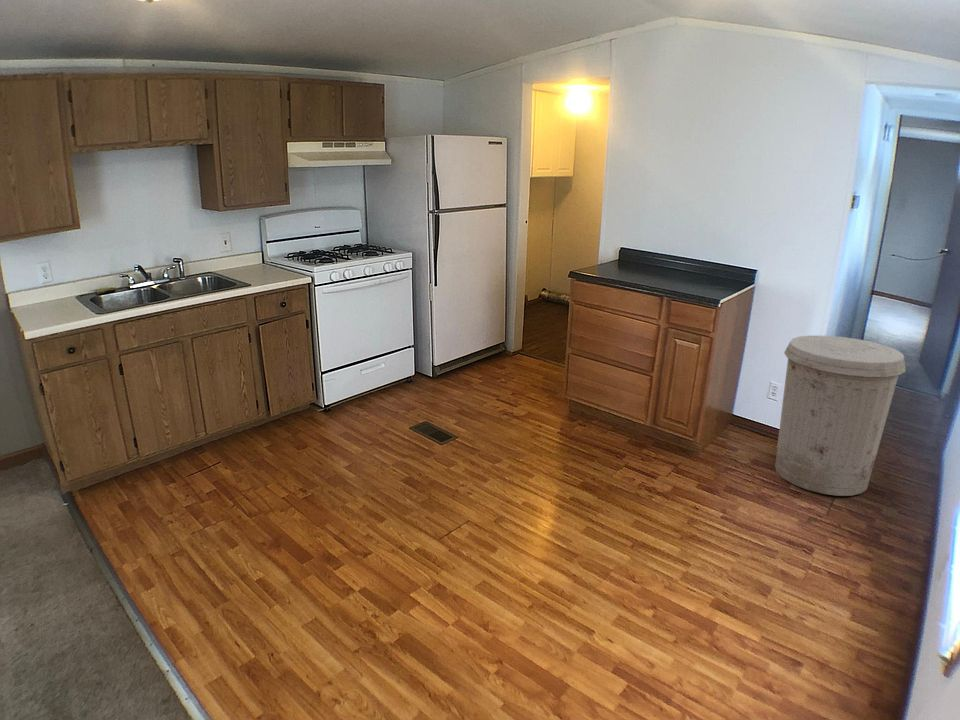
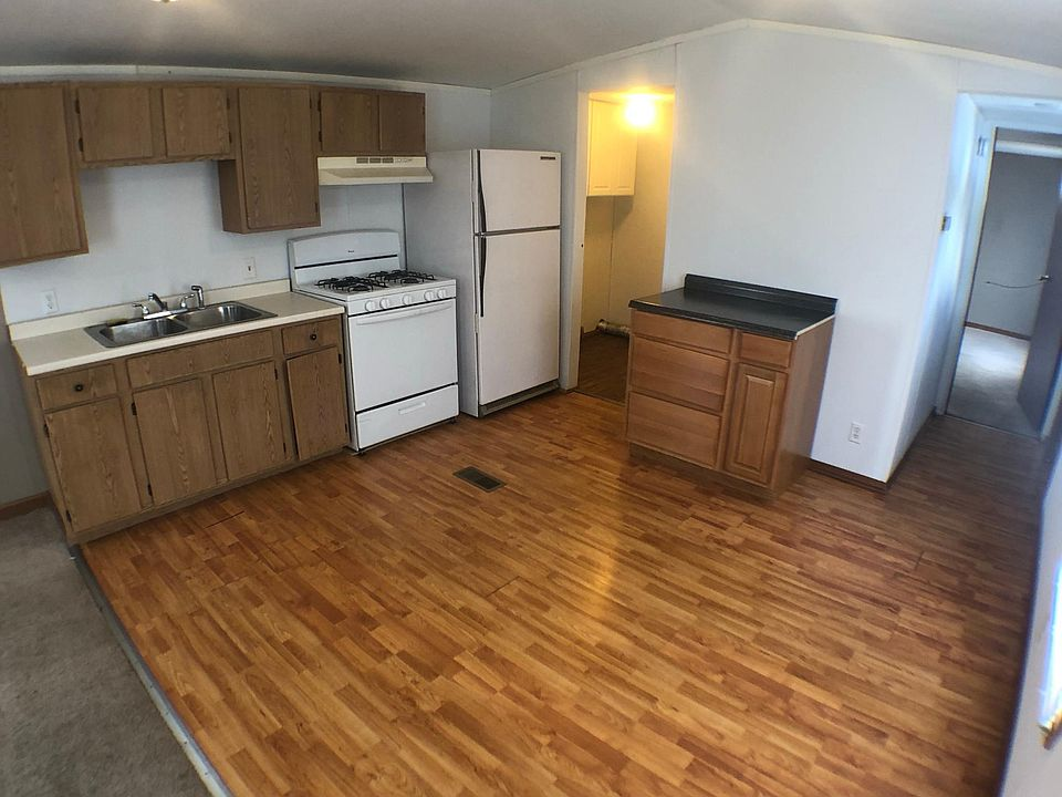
- trash can [774,334,906,497]
